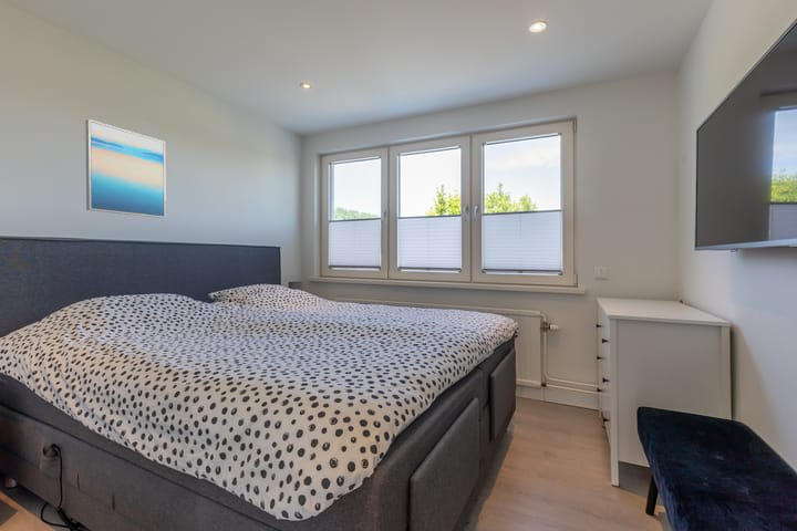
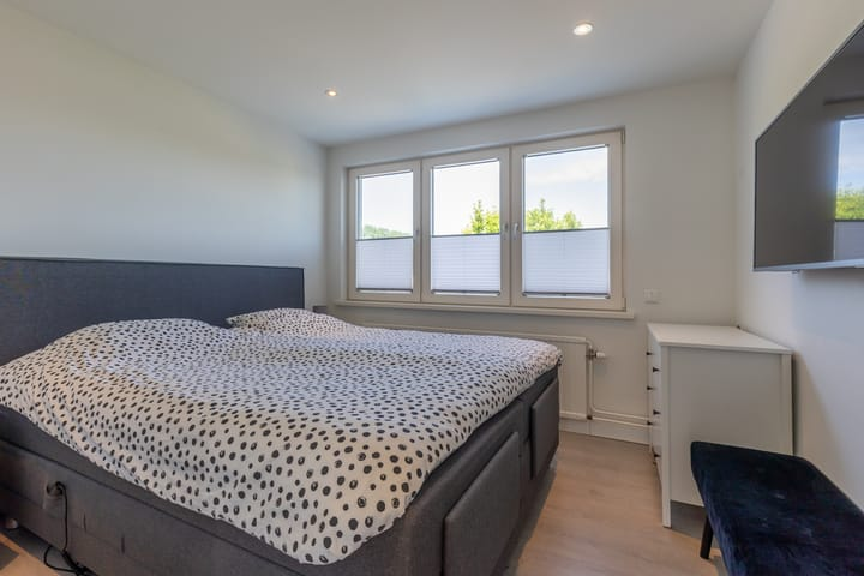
- wall art [84,118,167,219]
